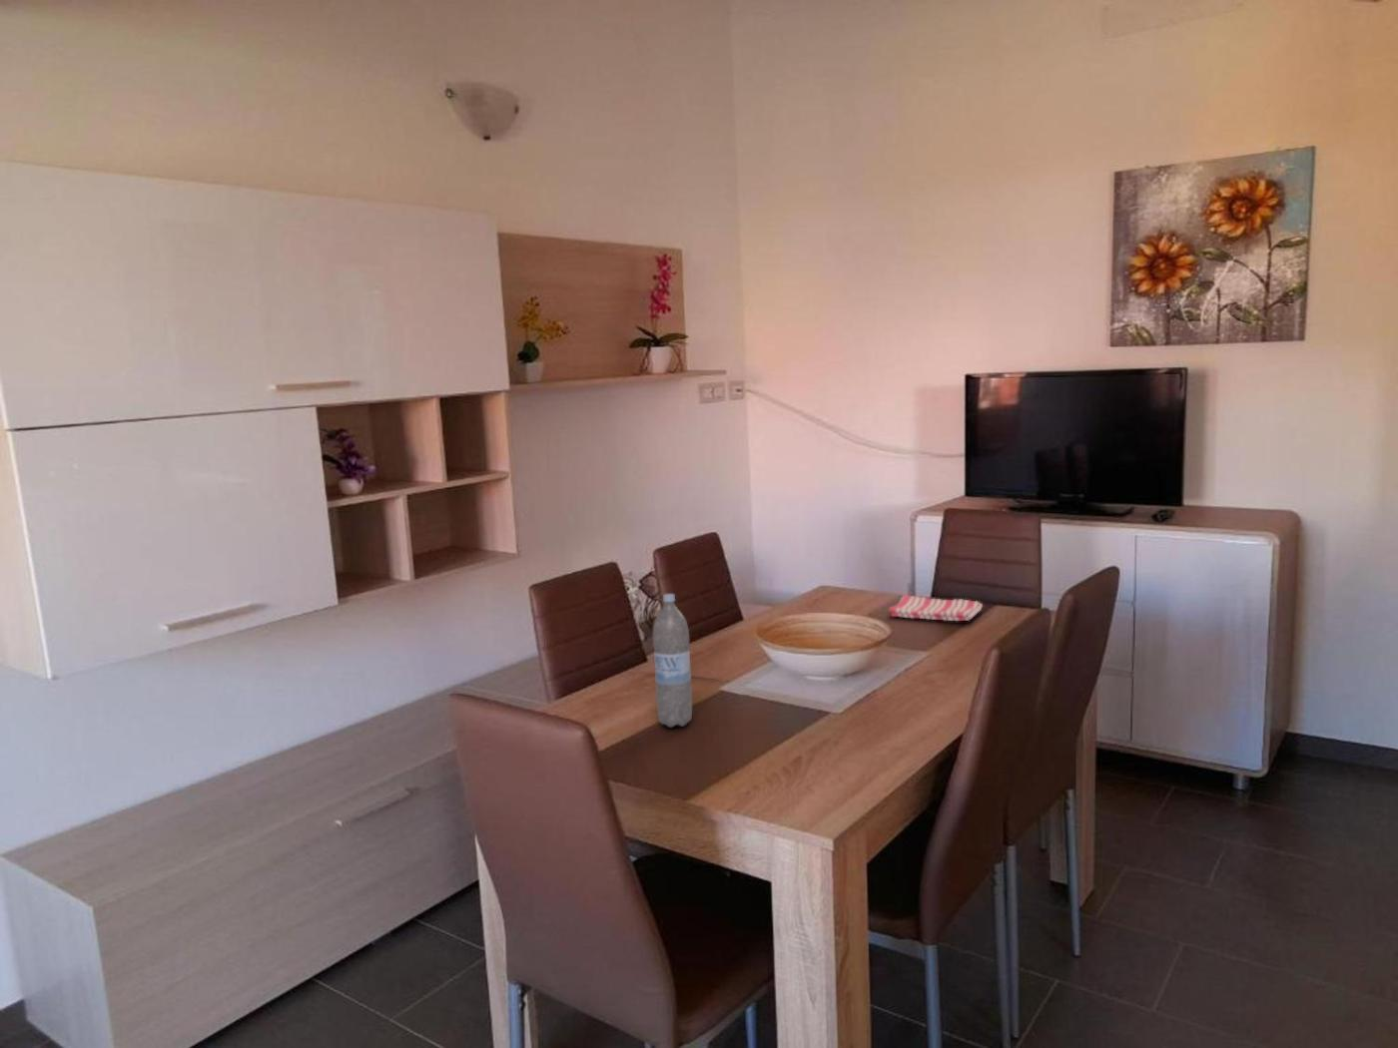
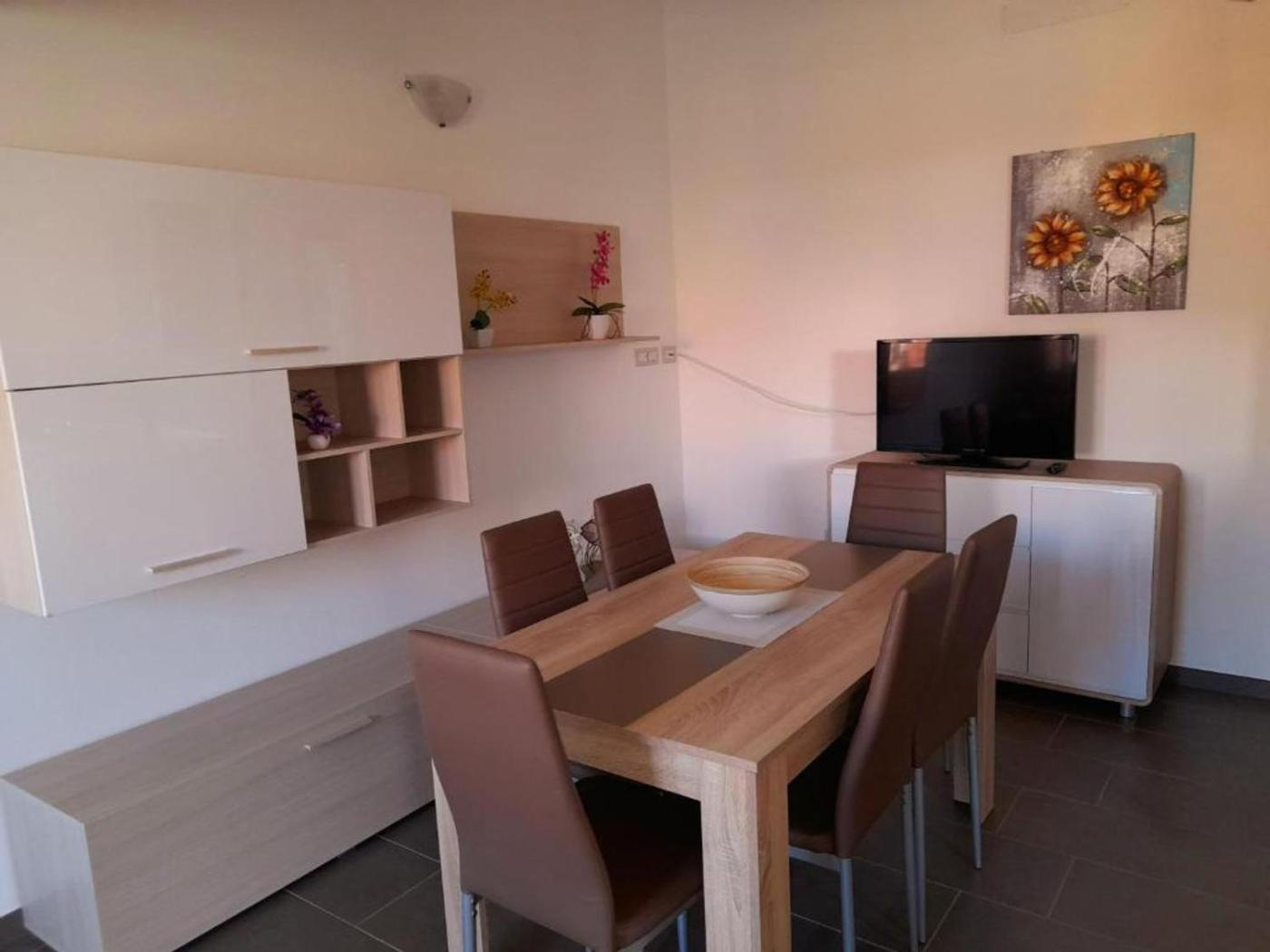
- dish towel [887,593,984,622]
- water bottle [652,593,693,729]
